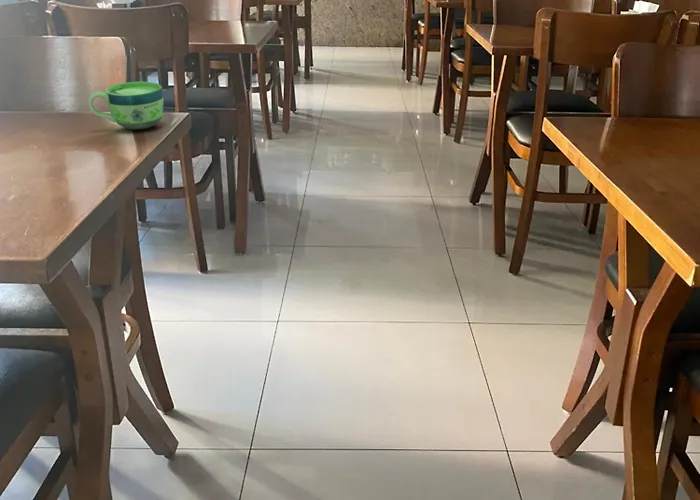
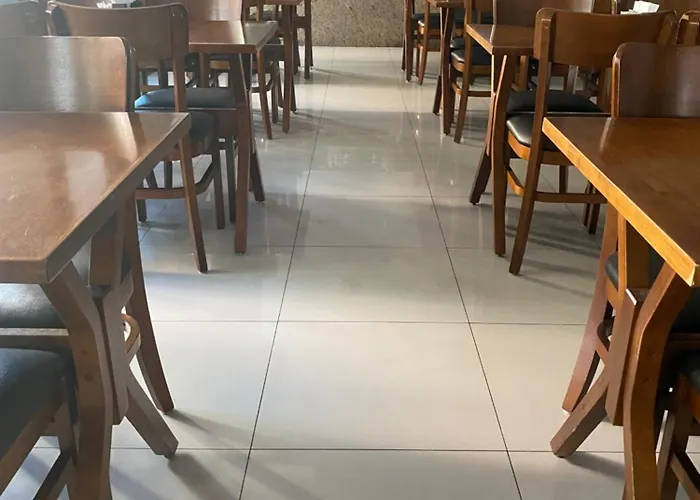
- cup [87,81,165,131]
